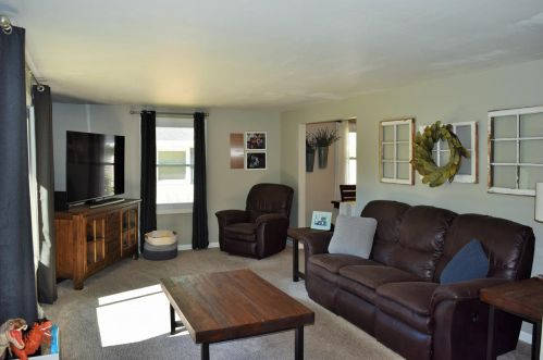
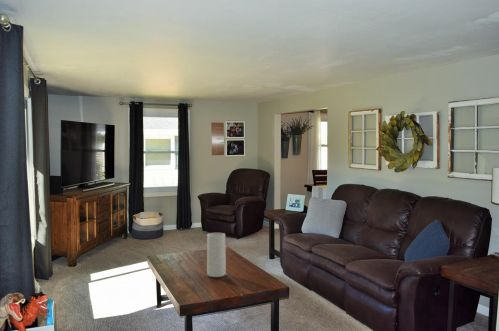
+ vase [206,232,227,278]
